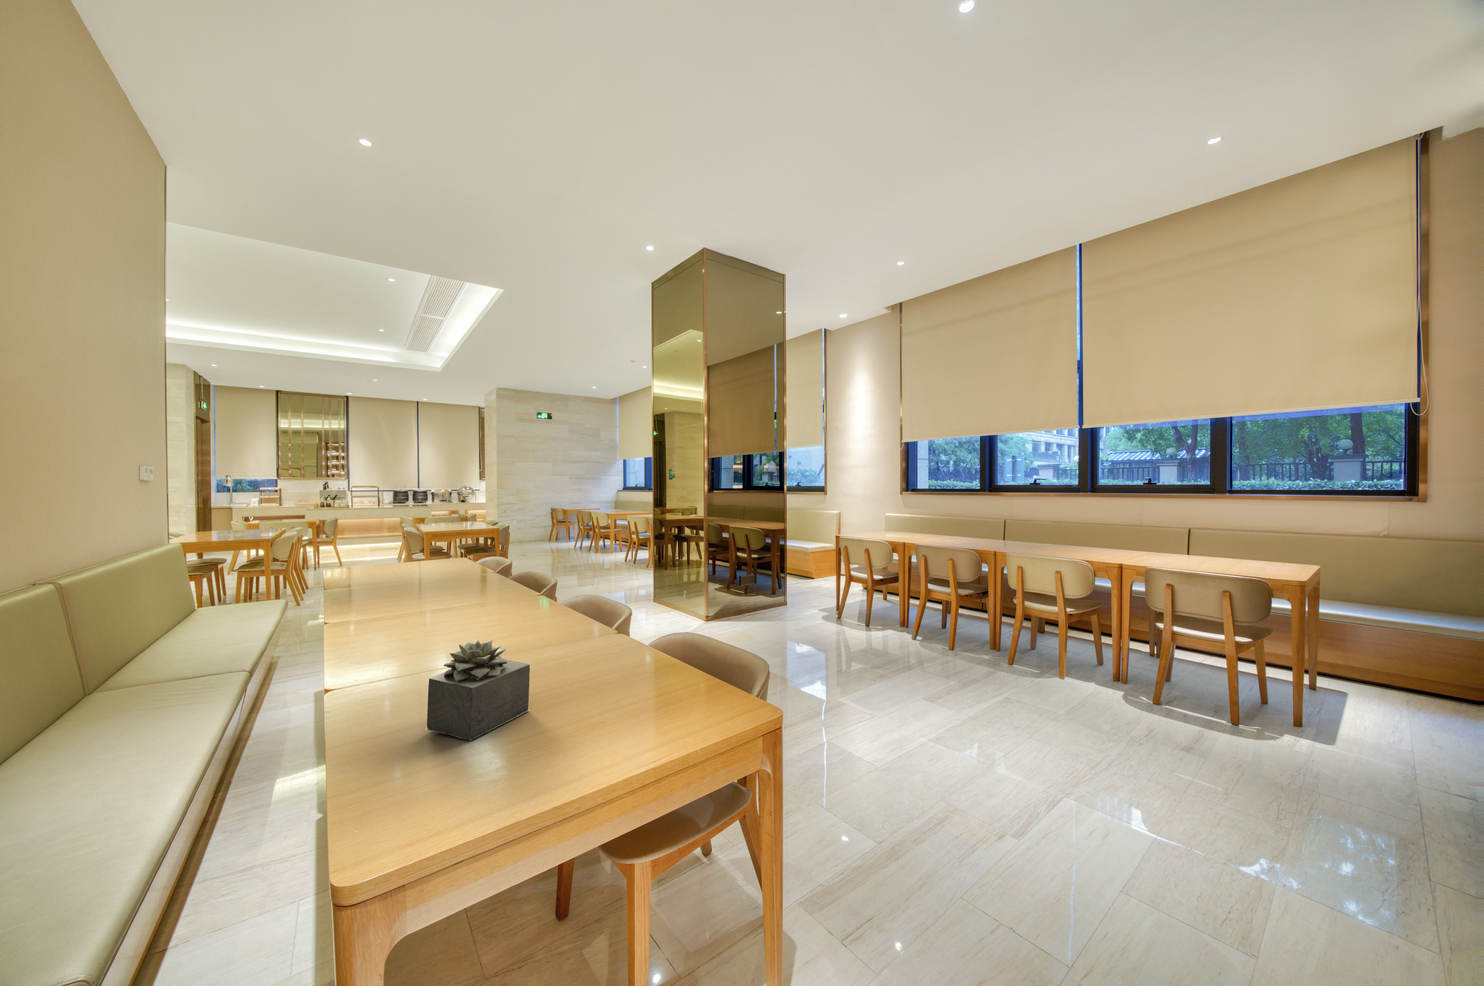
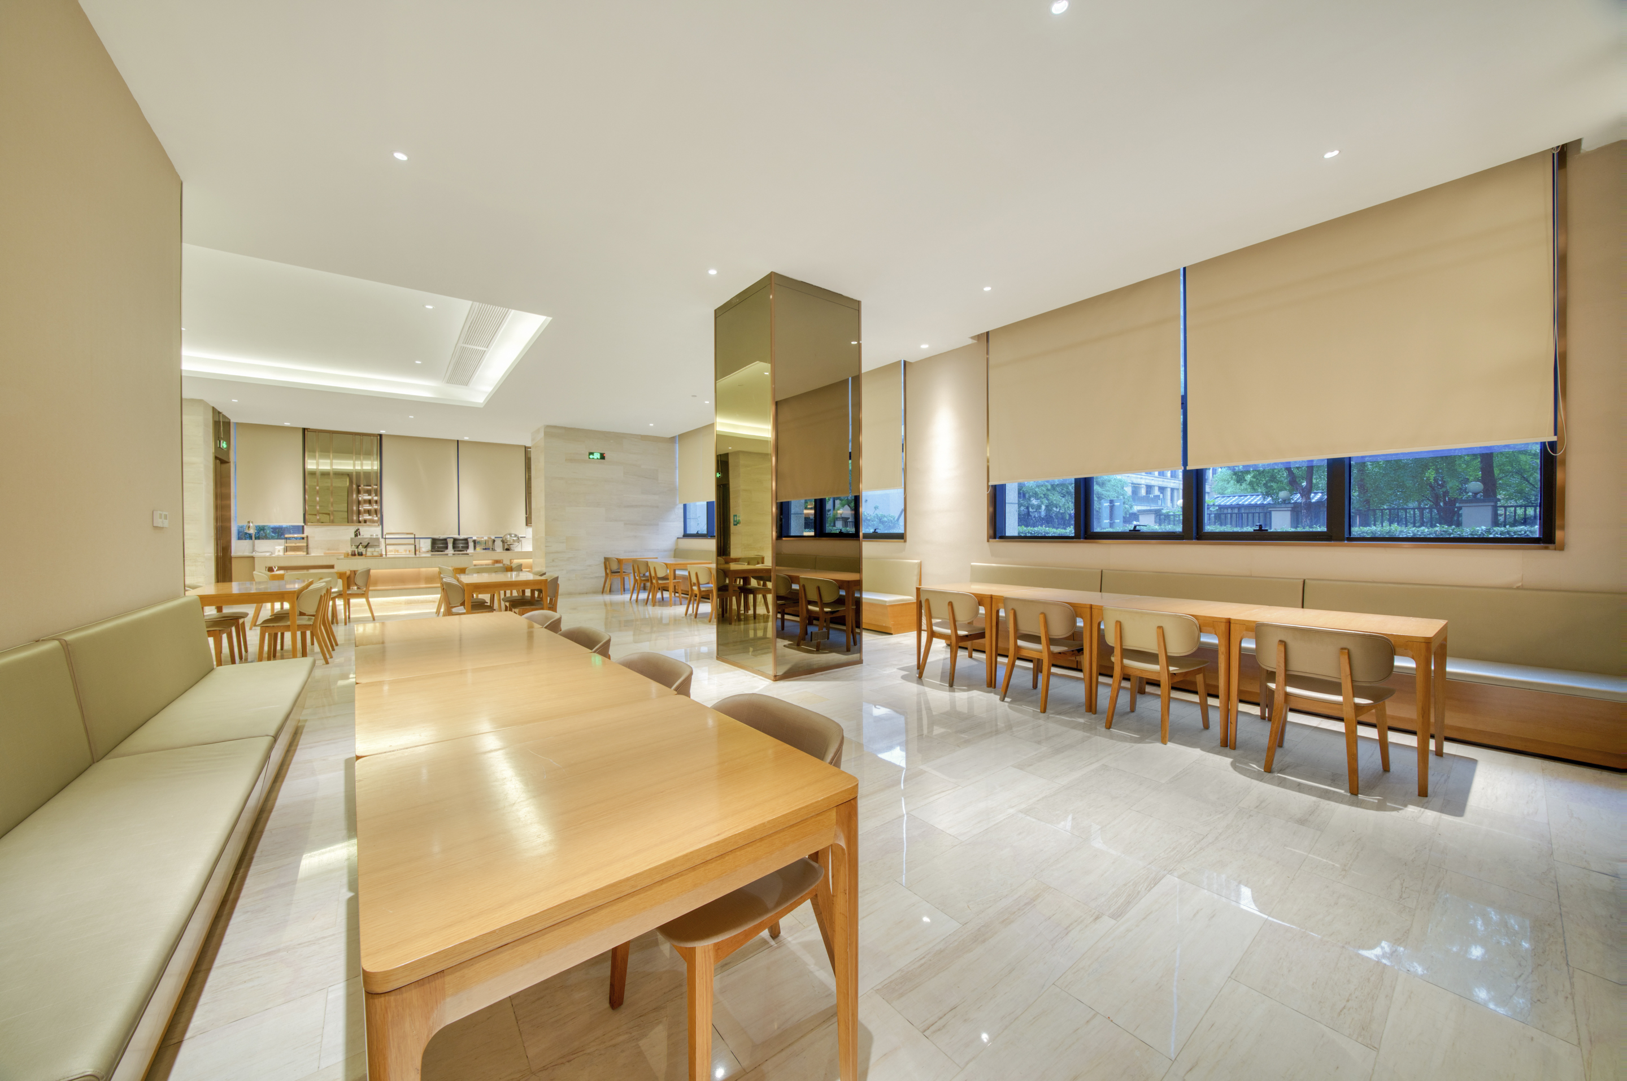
- succulent plant [425,639,530,741]
